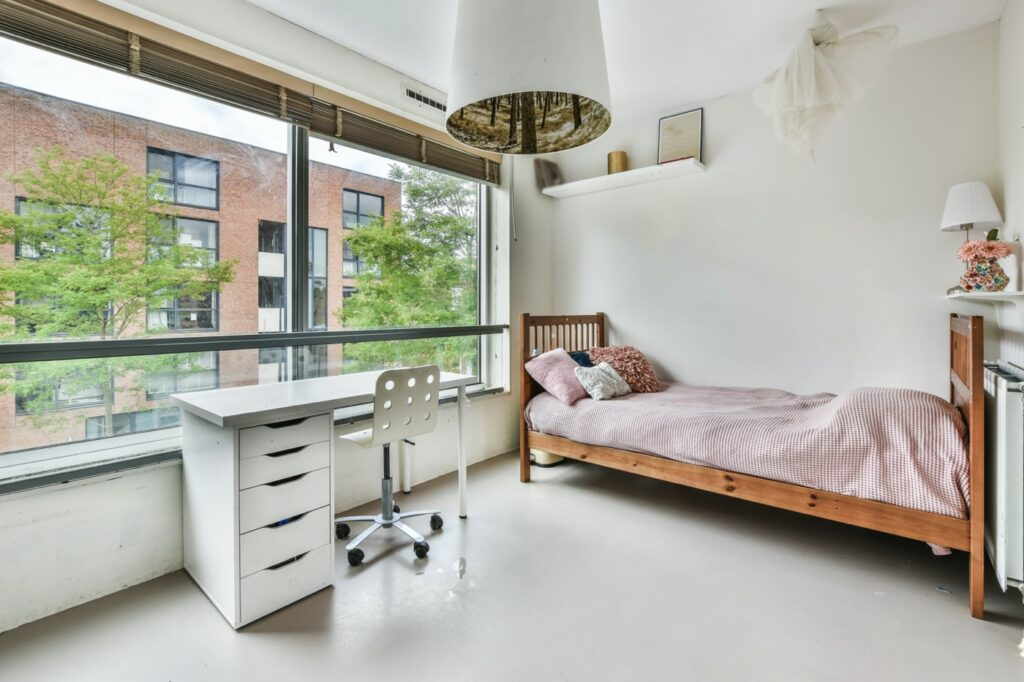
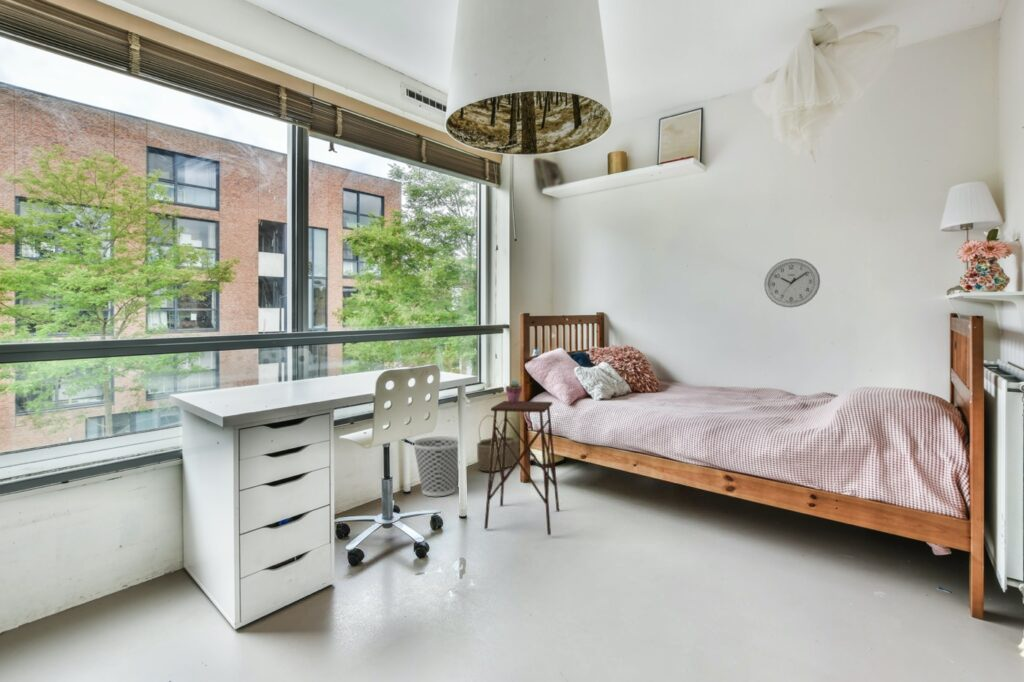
+ wastebasket [413,435,459,497]
+ potted succulent [505,379,523,403]
+ wicker basket [476,414,519,473]
+ side table [483,400,560,536]
+ wall clock [763,258,821,309]
